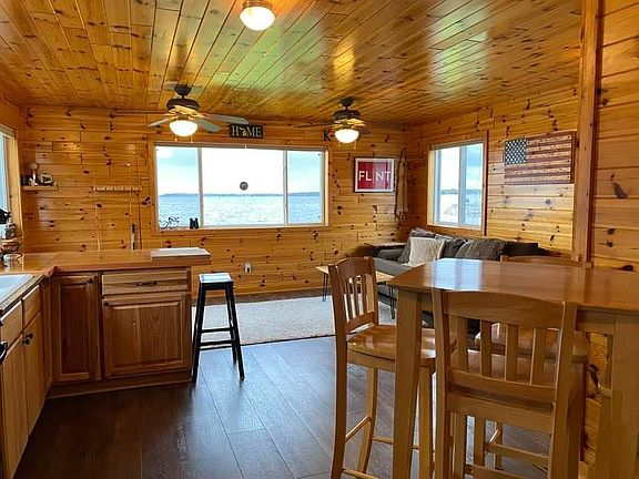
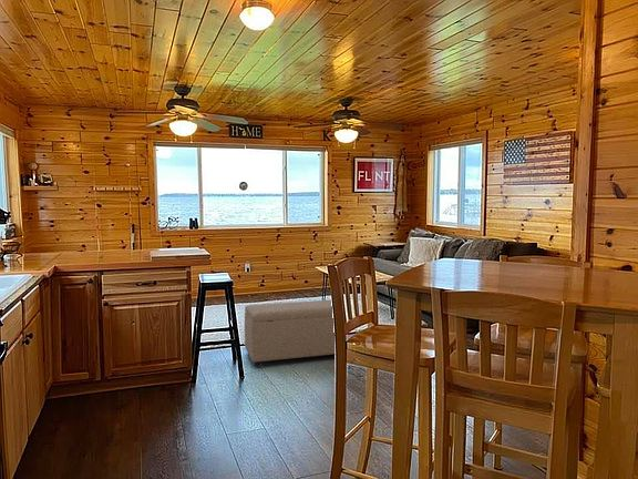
+ ottoman [244,299,336,368]
